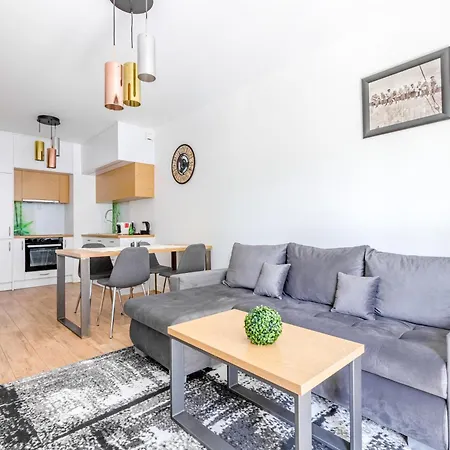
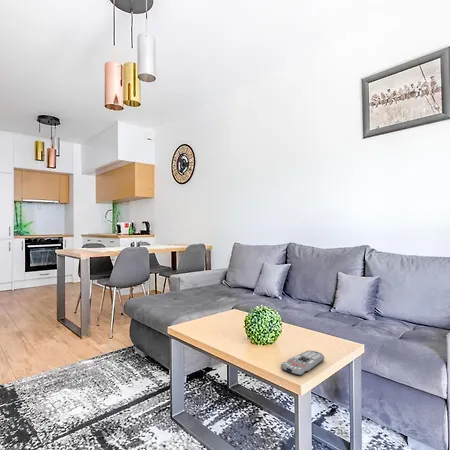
+ remote control [280,350,325,377]
